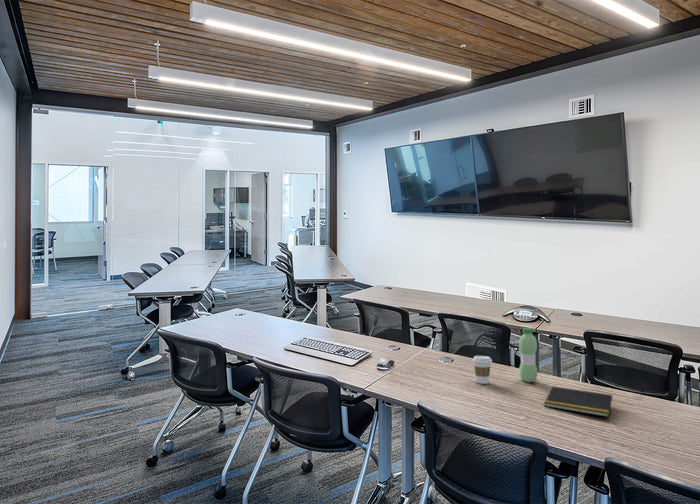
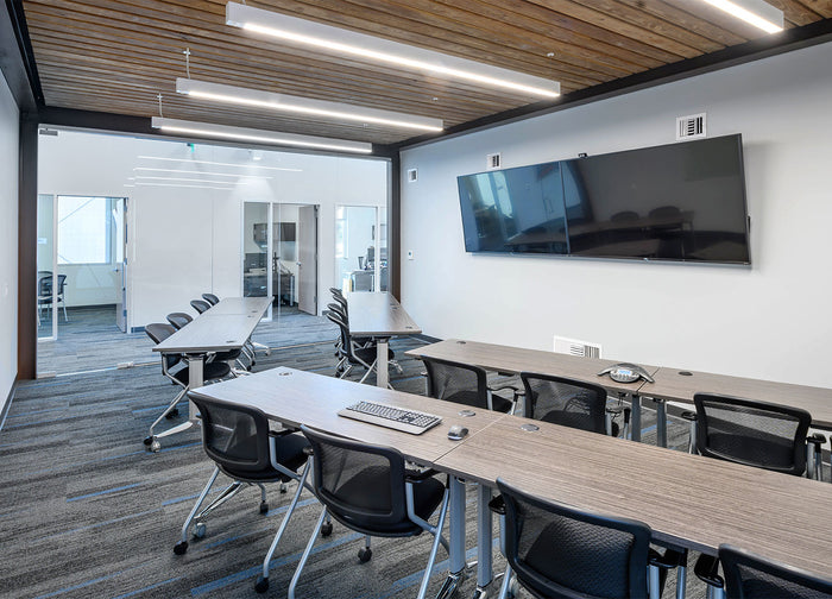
- coffee cup [472,355,493,385]
- water bottle [518,327,538,383]
- notepad [544,385,613,418]
